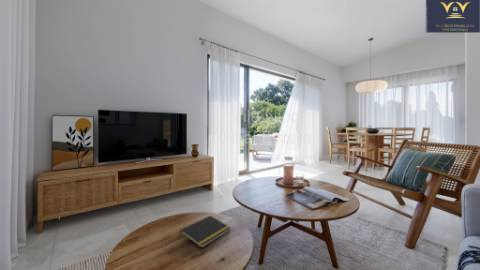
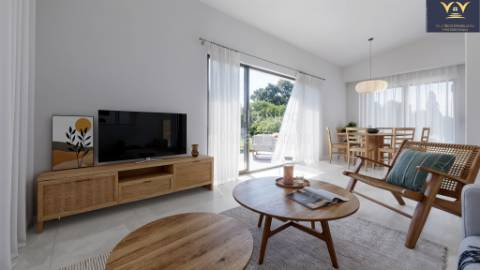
- notepad [178,215,232,249]
